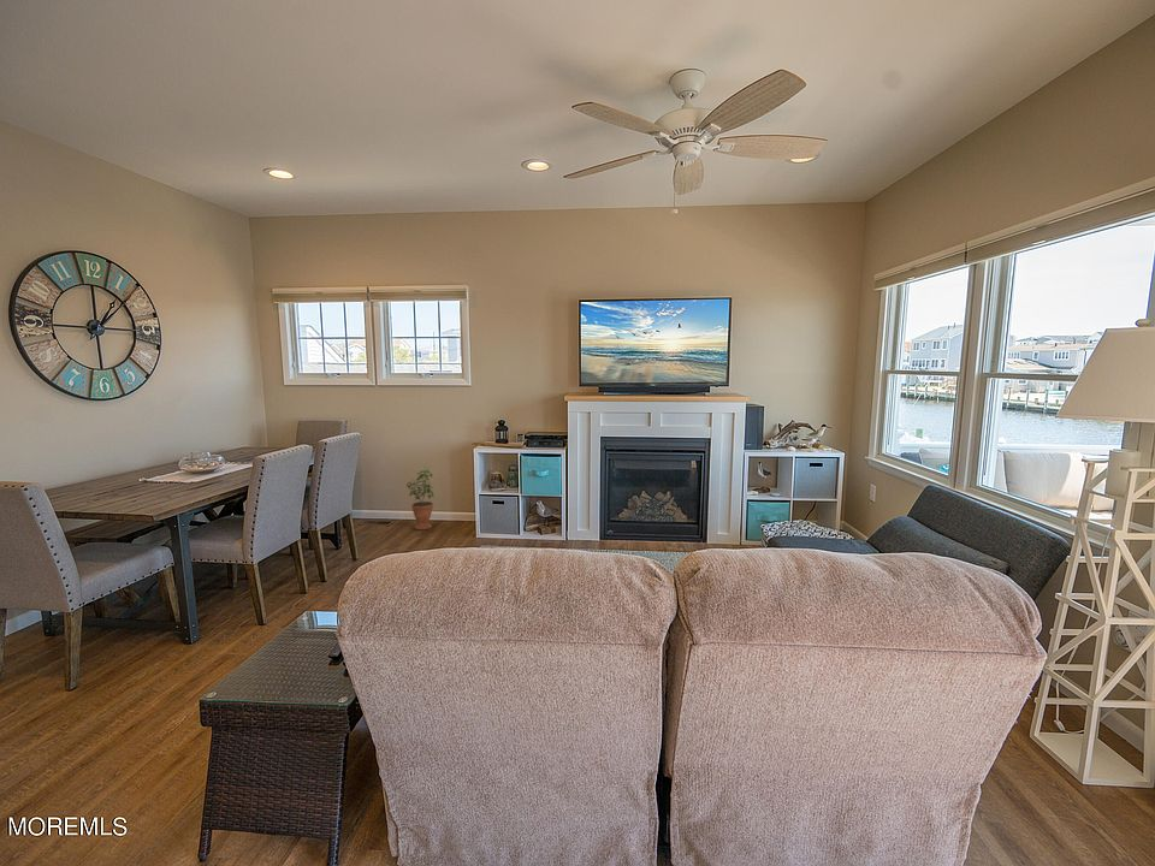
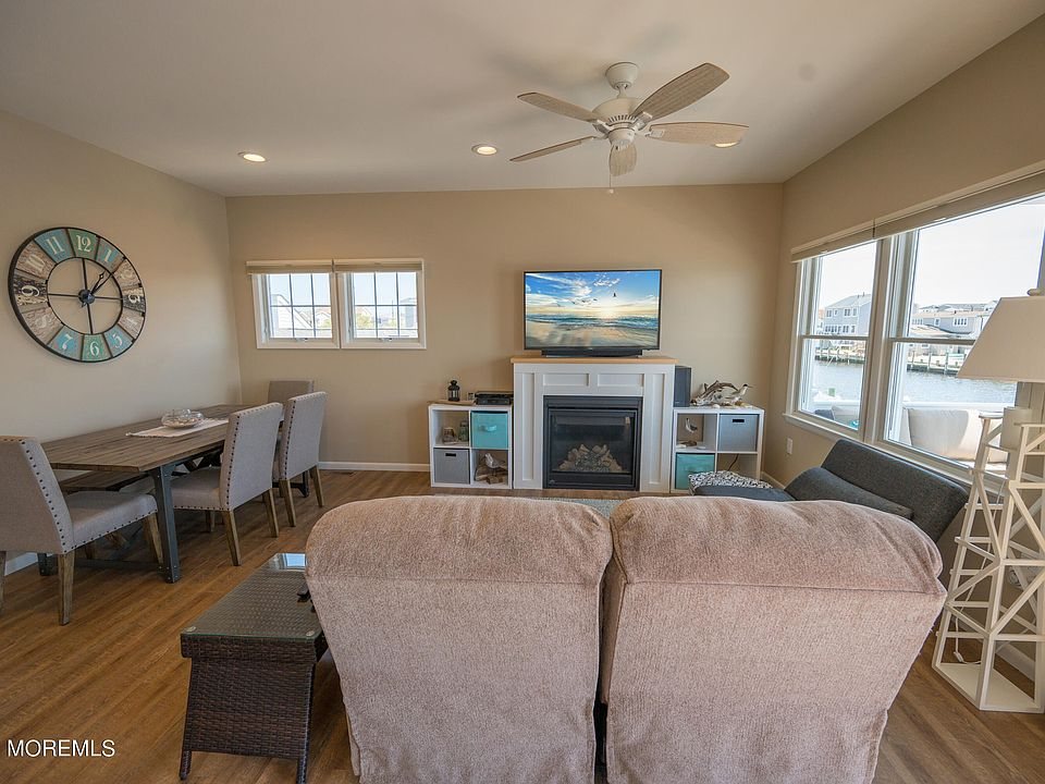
- potted plant [405,468,436,530]
